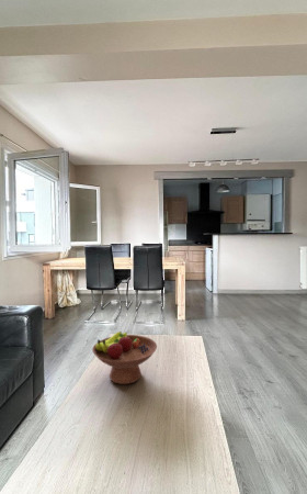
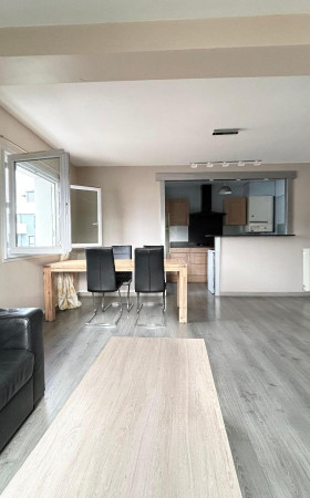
- fruit bowl [91,330,158,385]
